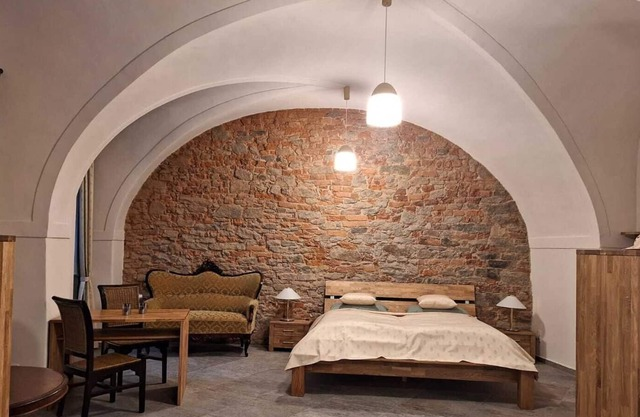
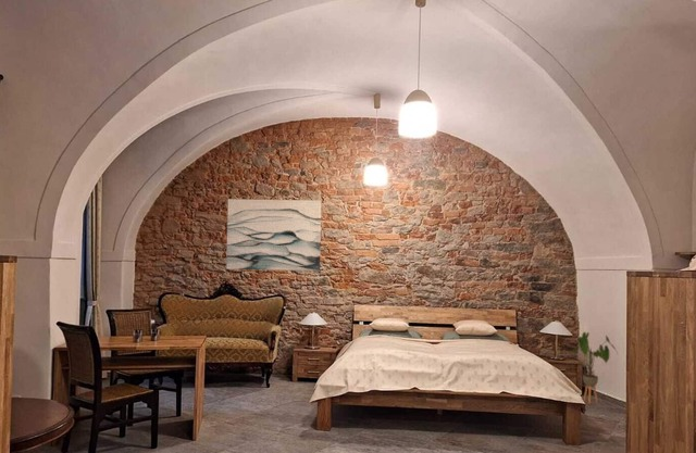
+ wall art [225,198,322,272]
+ house plant [571,331,619,405]
